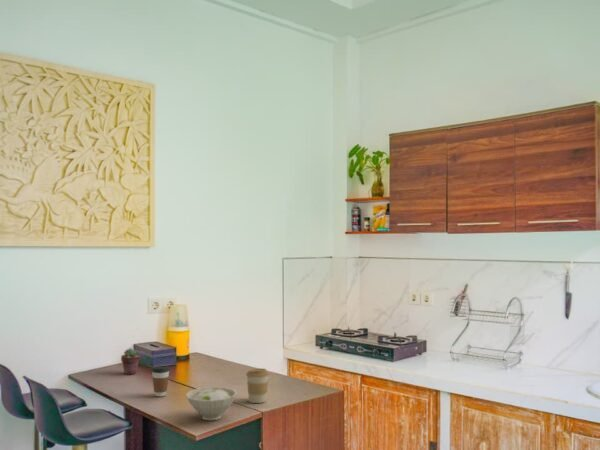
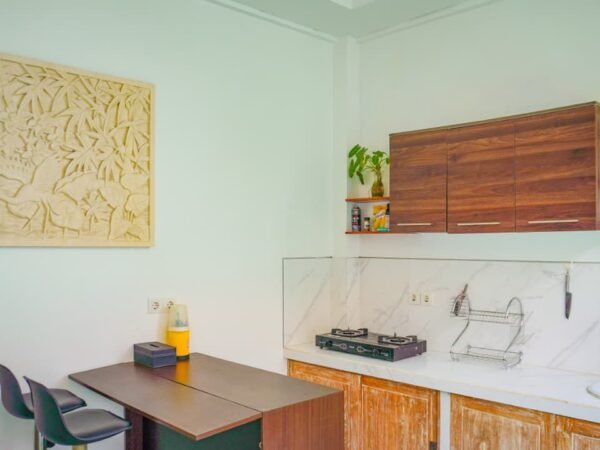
- coffee cup [151,365,170,397]
- potted succulent [120,347,142,375]
- bowl [184,386,238,421]
- coffee cup [245,368,270,404]
